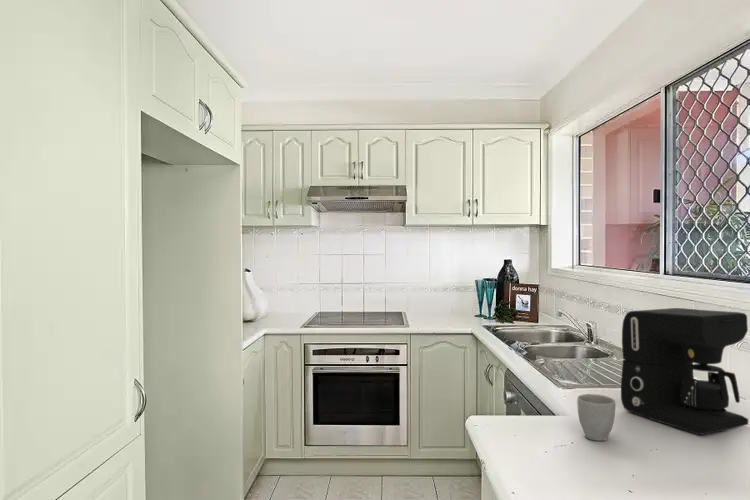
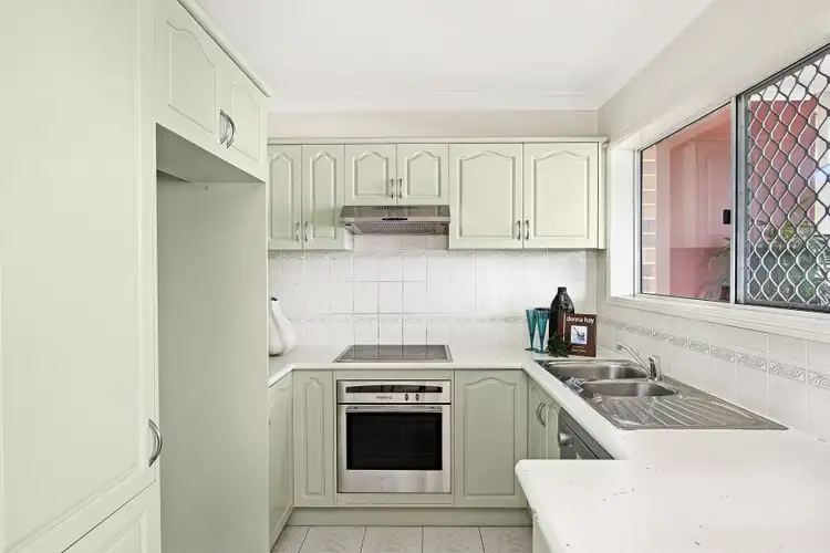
- coffee maker [620,307,749,436]
- mug [576,393,616,442]
